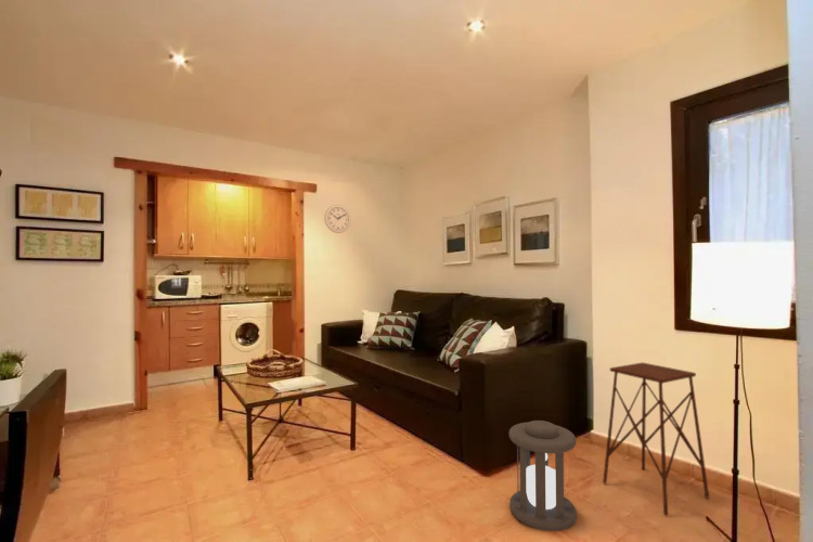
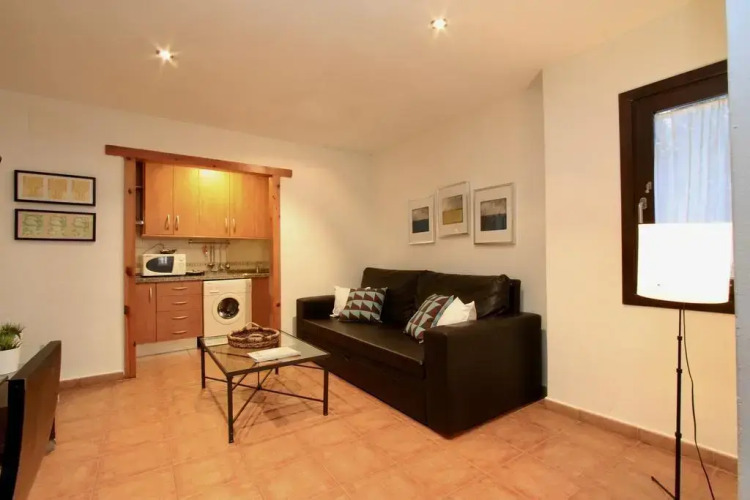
- lantern [508,420,578,532]
- side table [602,361,710,517]
- wall clock [323,204,351,234]
